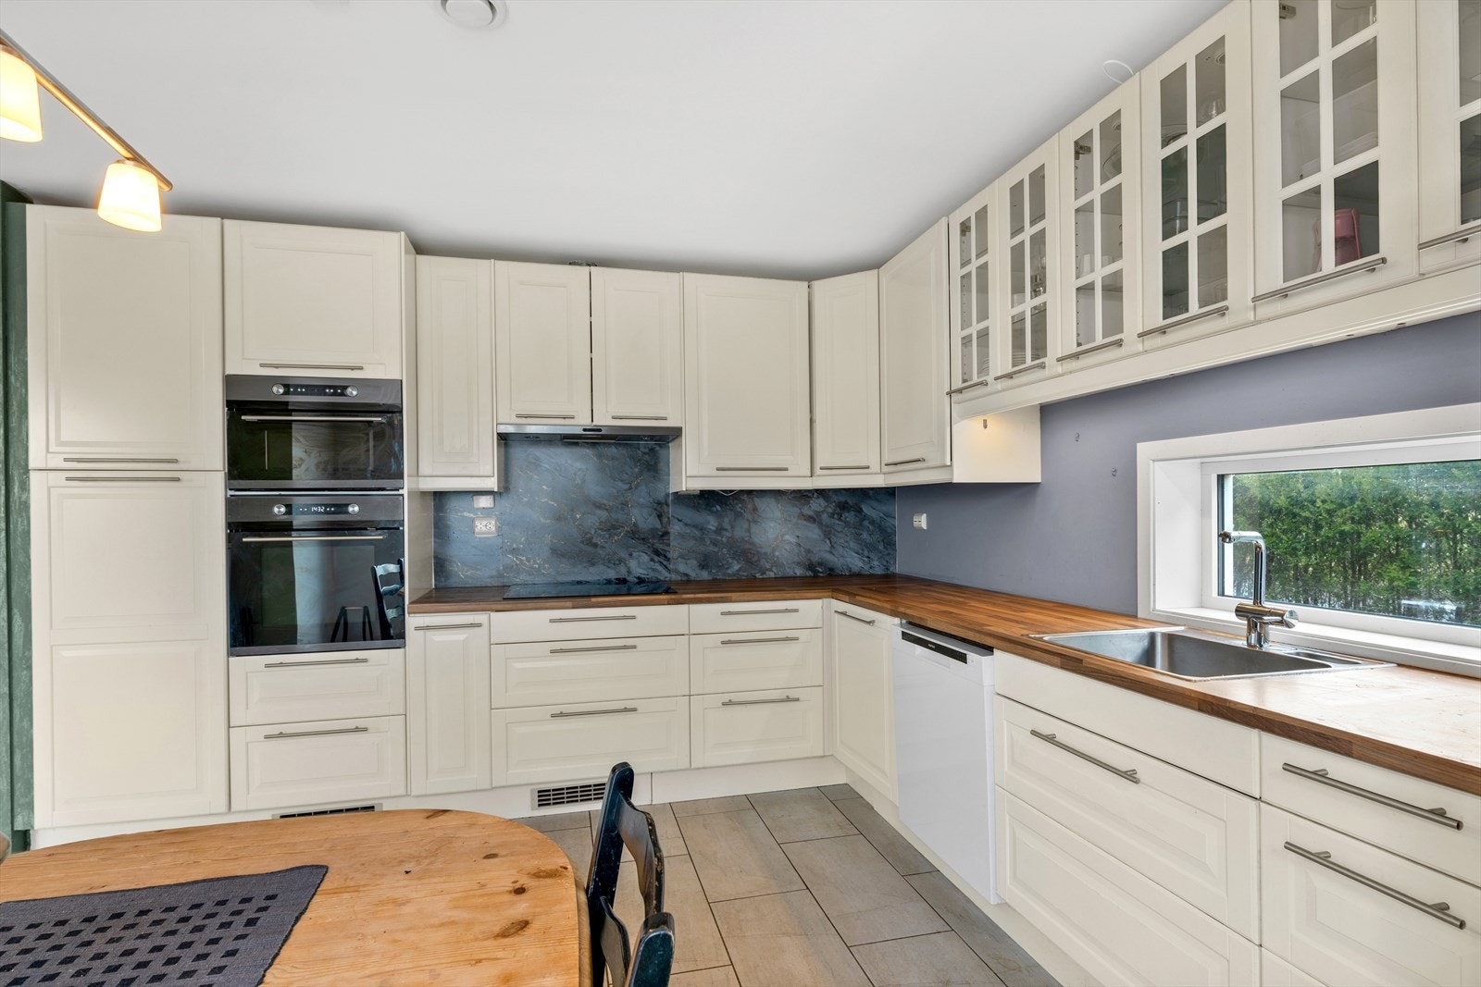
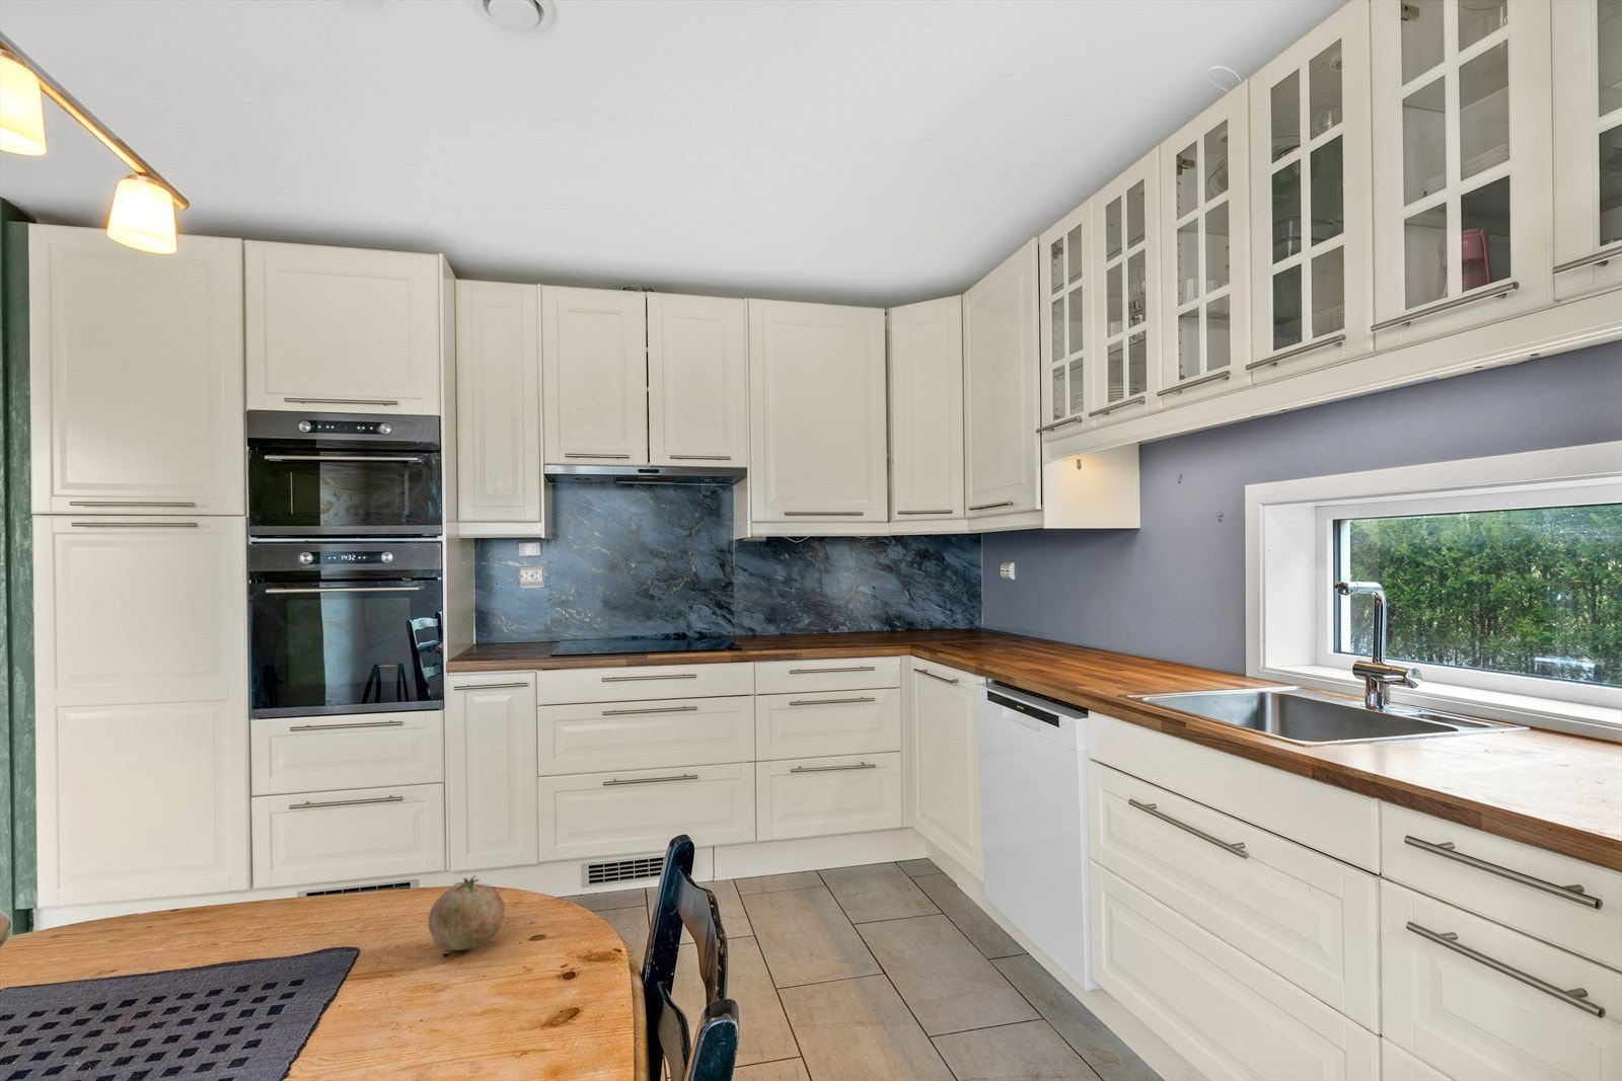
+ fruit [427,875,506,952]
